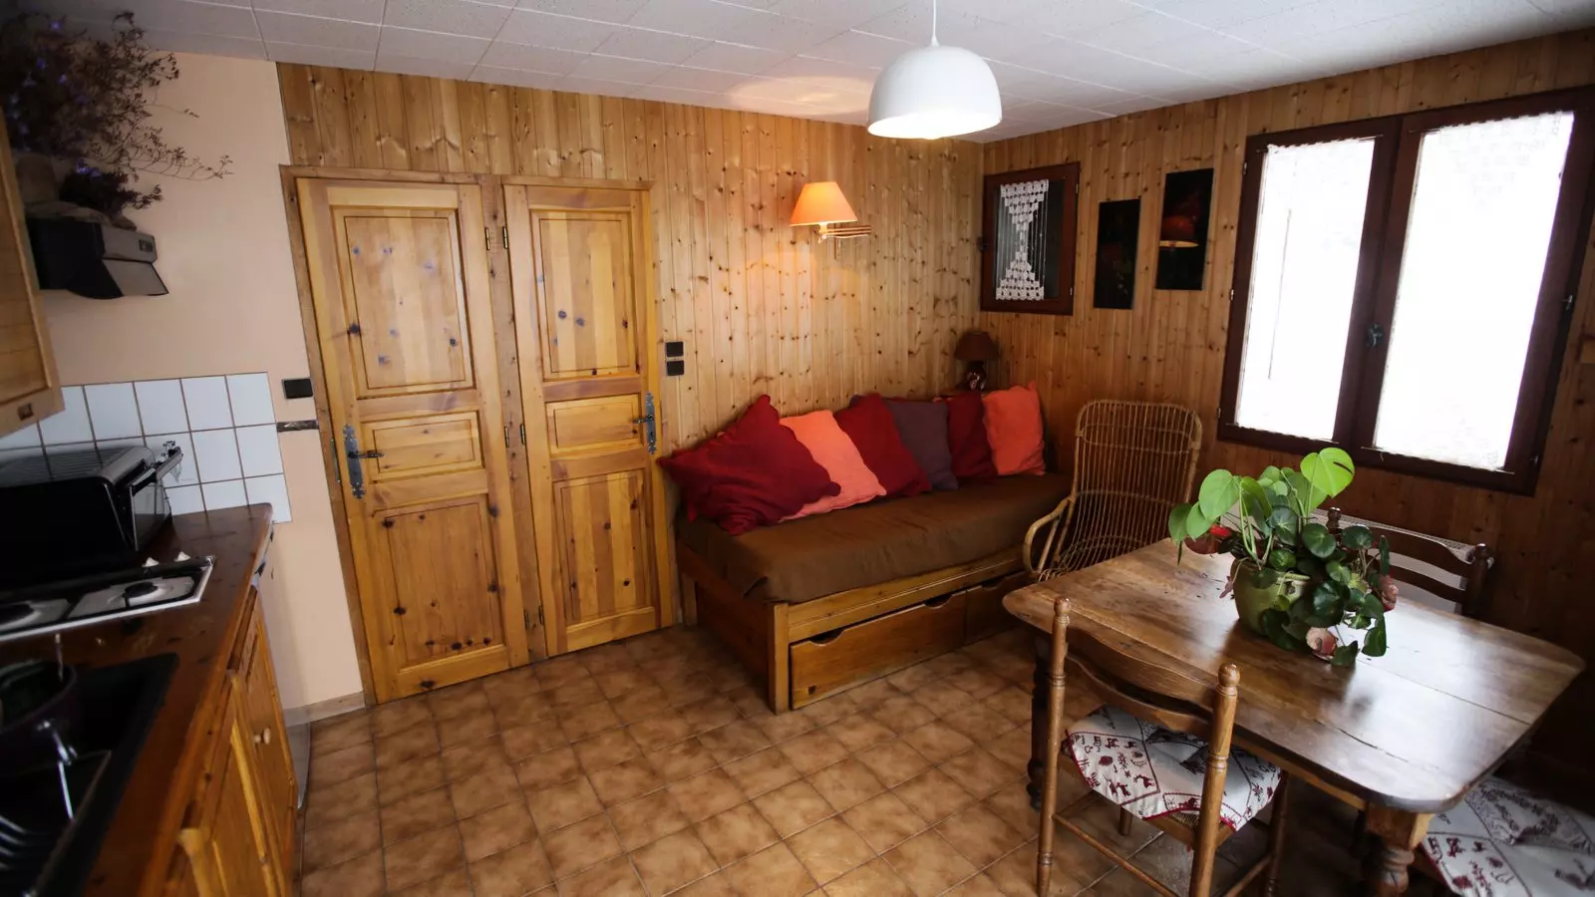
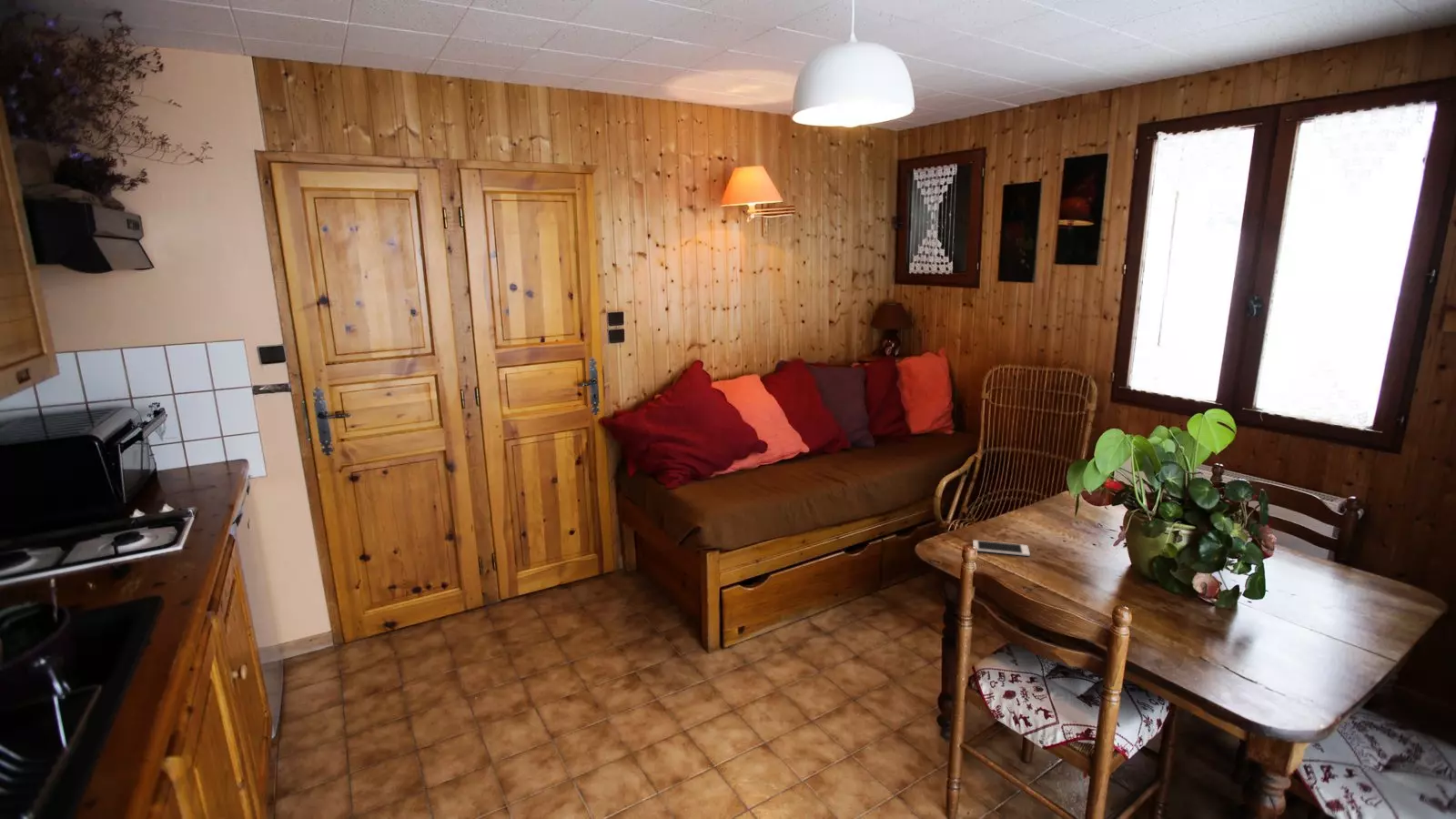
+ cell phone [972,540,1031,557]
